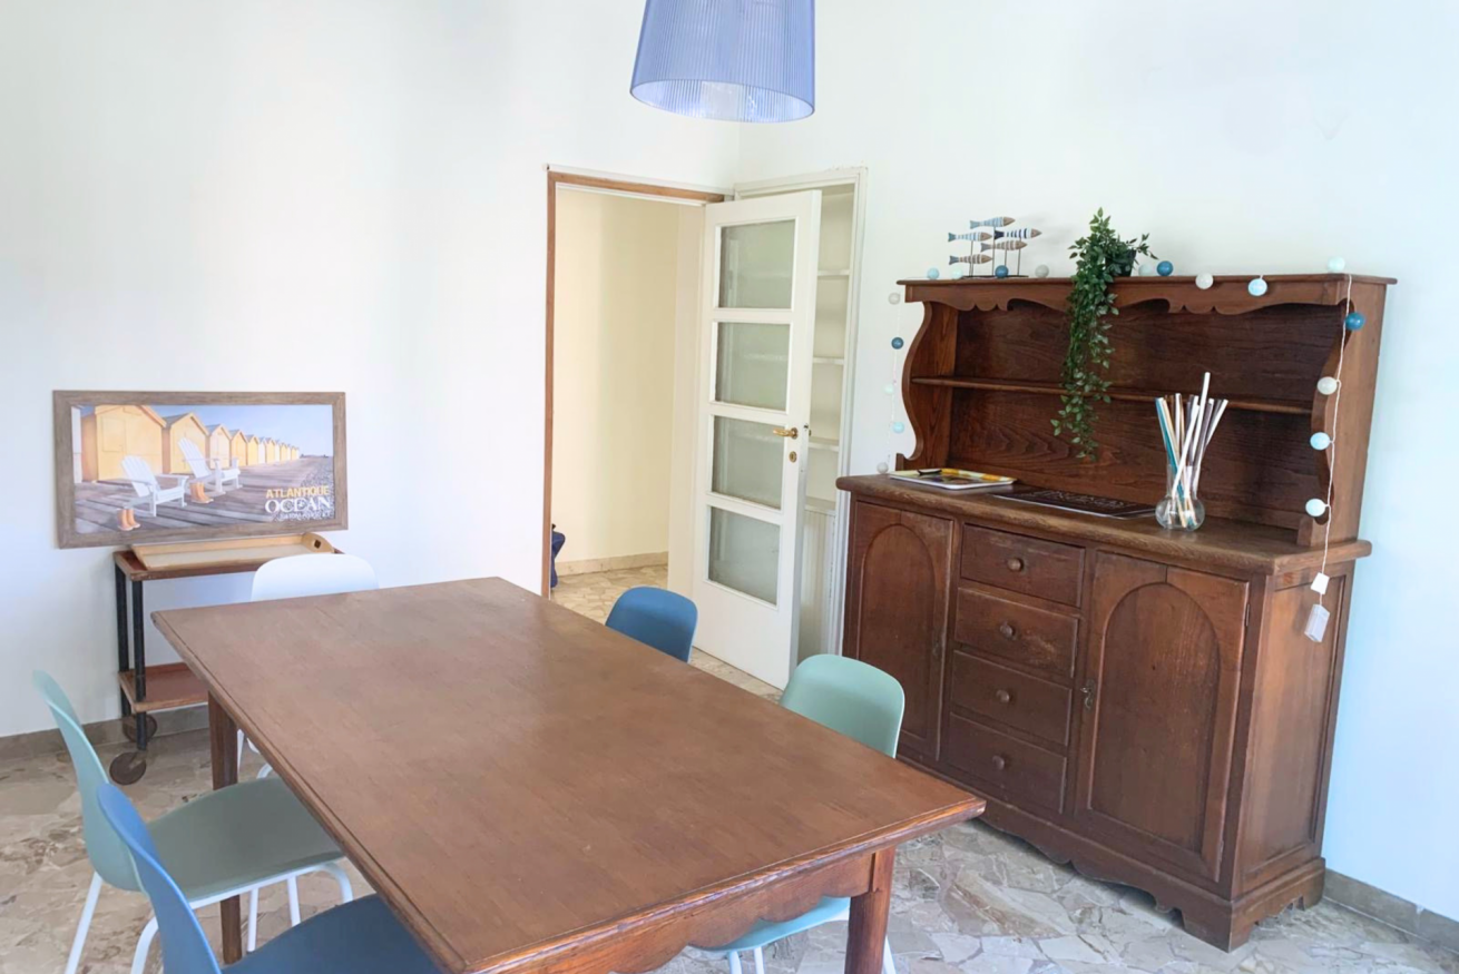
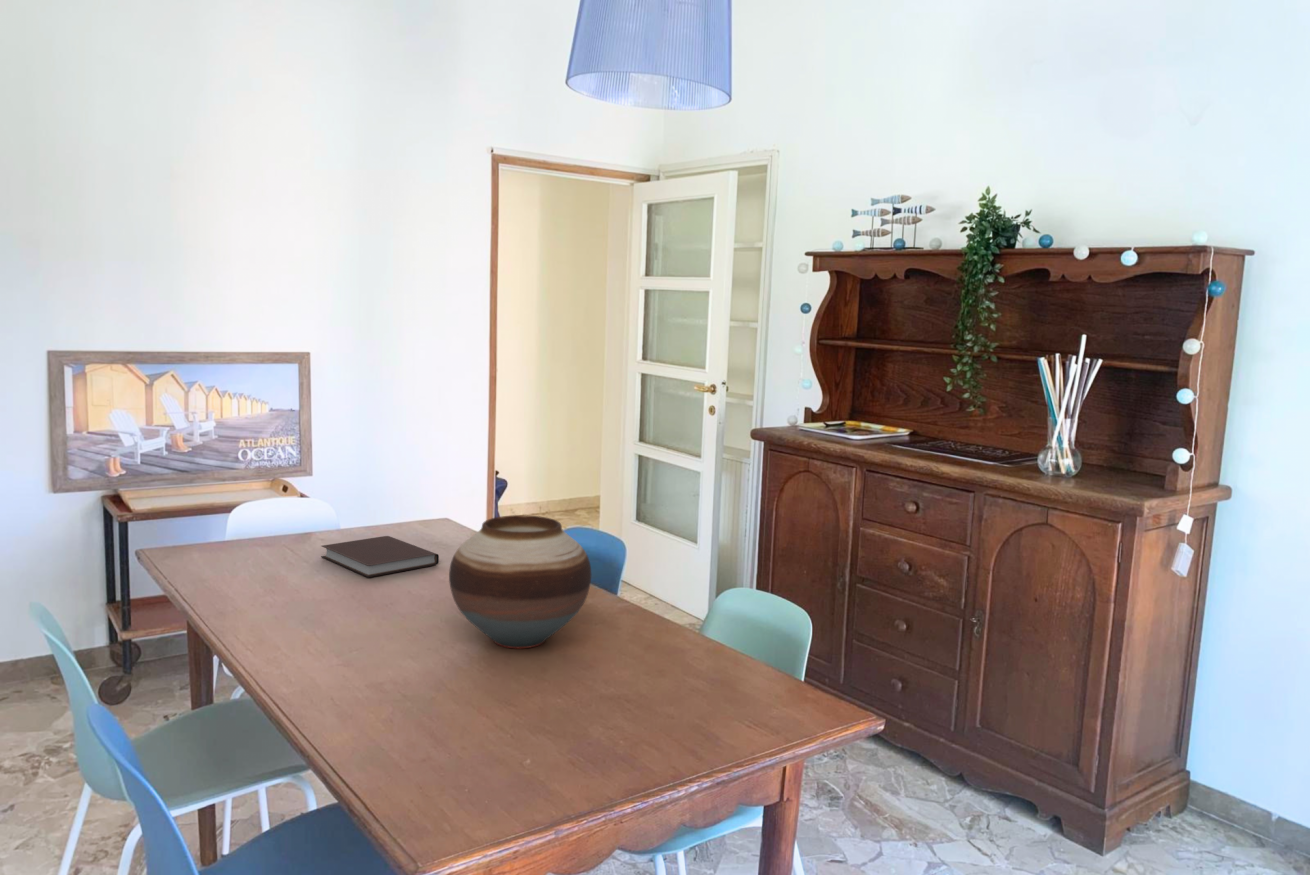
+ vase [448,514,592,649]
+ notebook [320,535,440,578]
